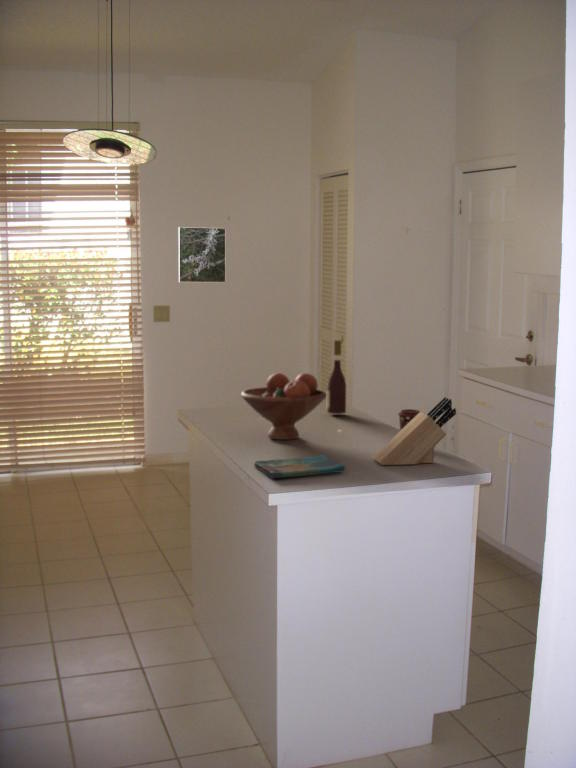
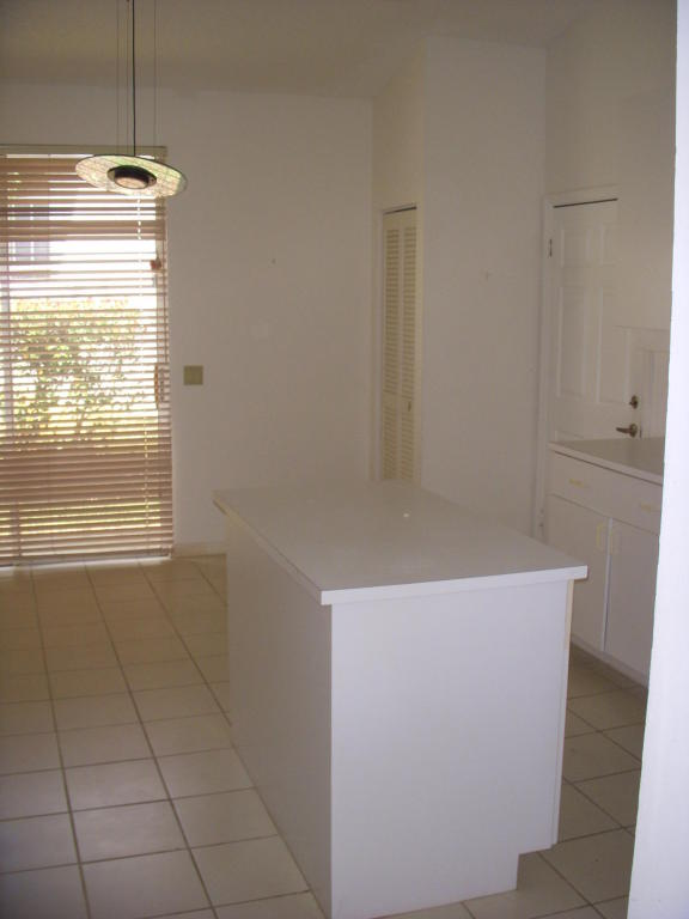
- knife block [372,396,457,466]
- coffee cup [397,408,421,431]
- fruit bowl [240,372,327,441]
- wine bottle [325,339,347,415]
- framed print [177,226,227,284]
- dish towel [253,454,347,479]
